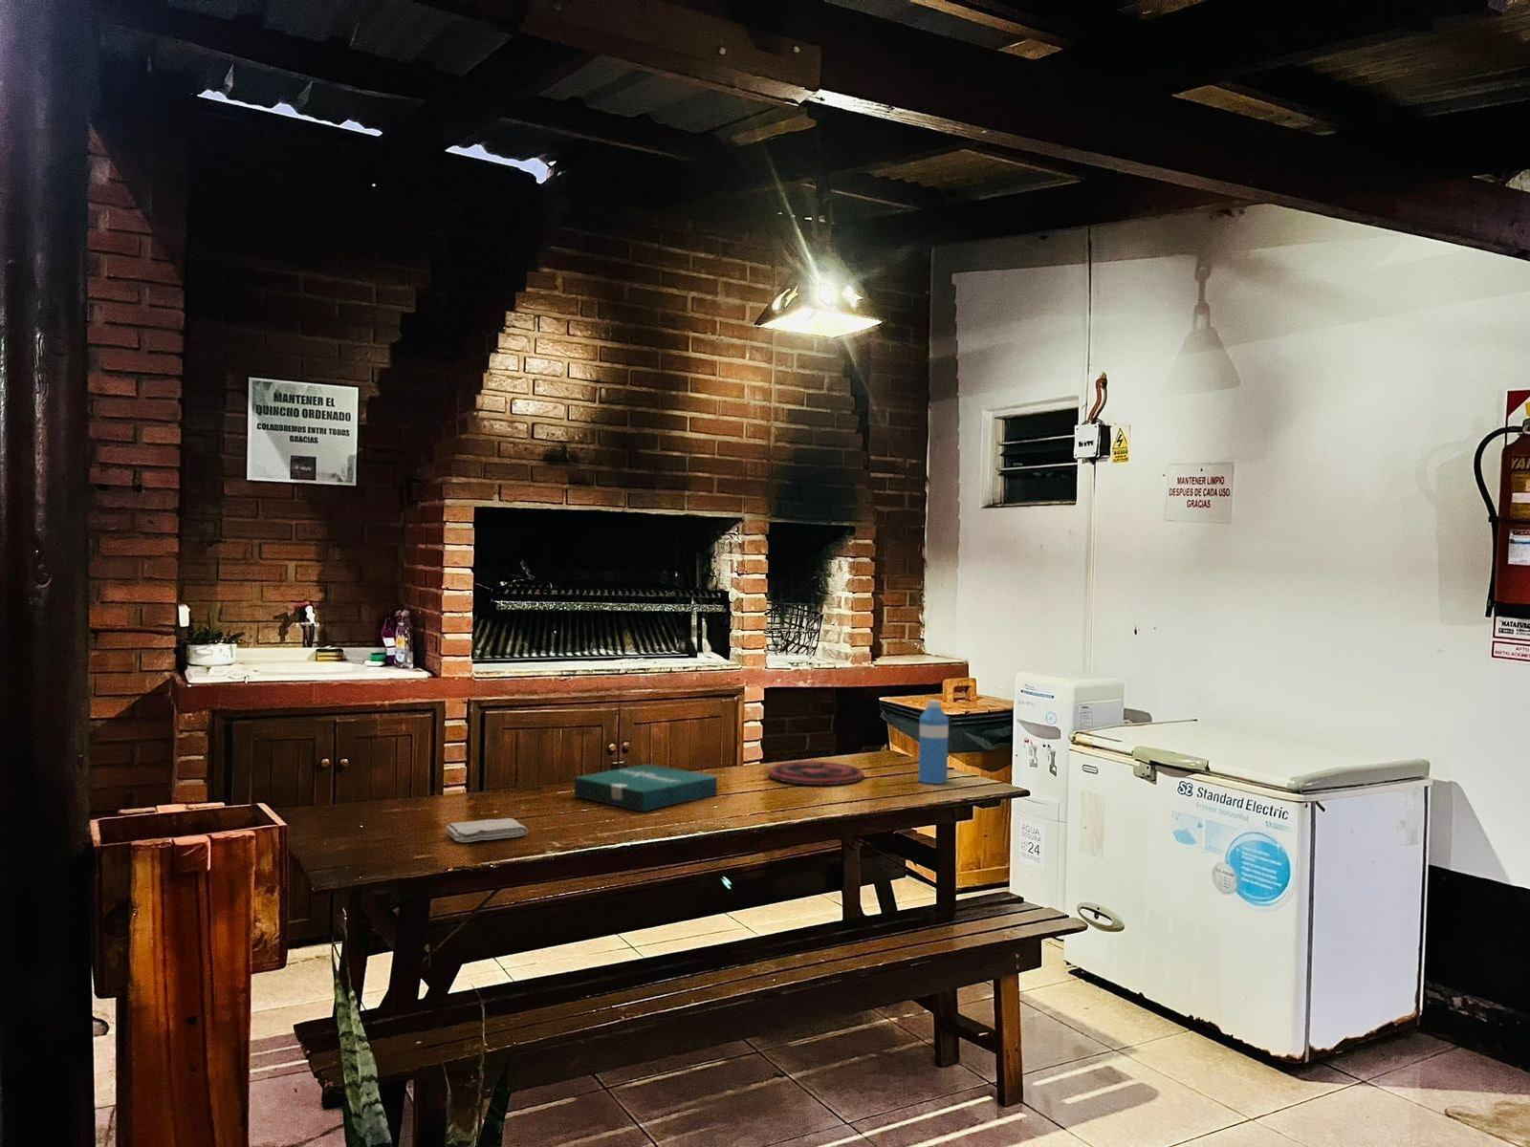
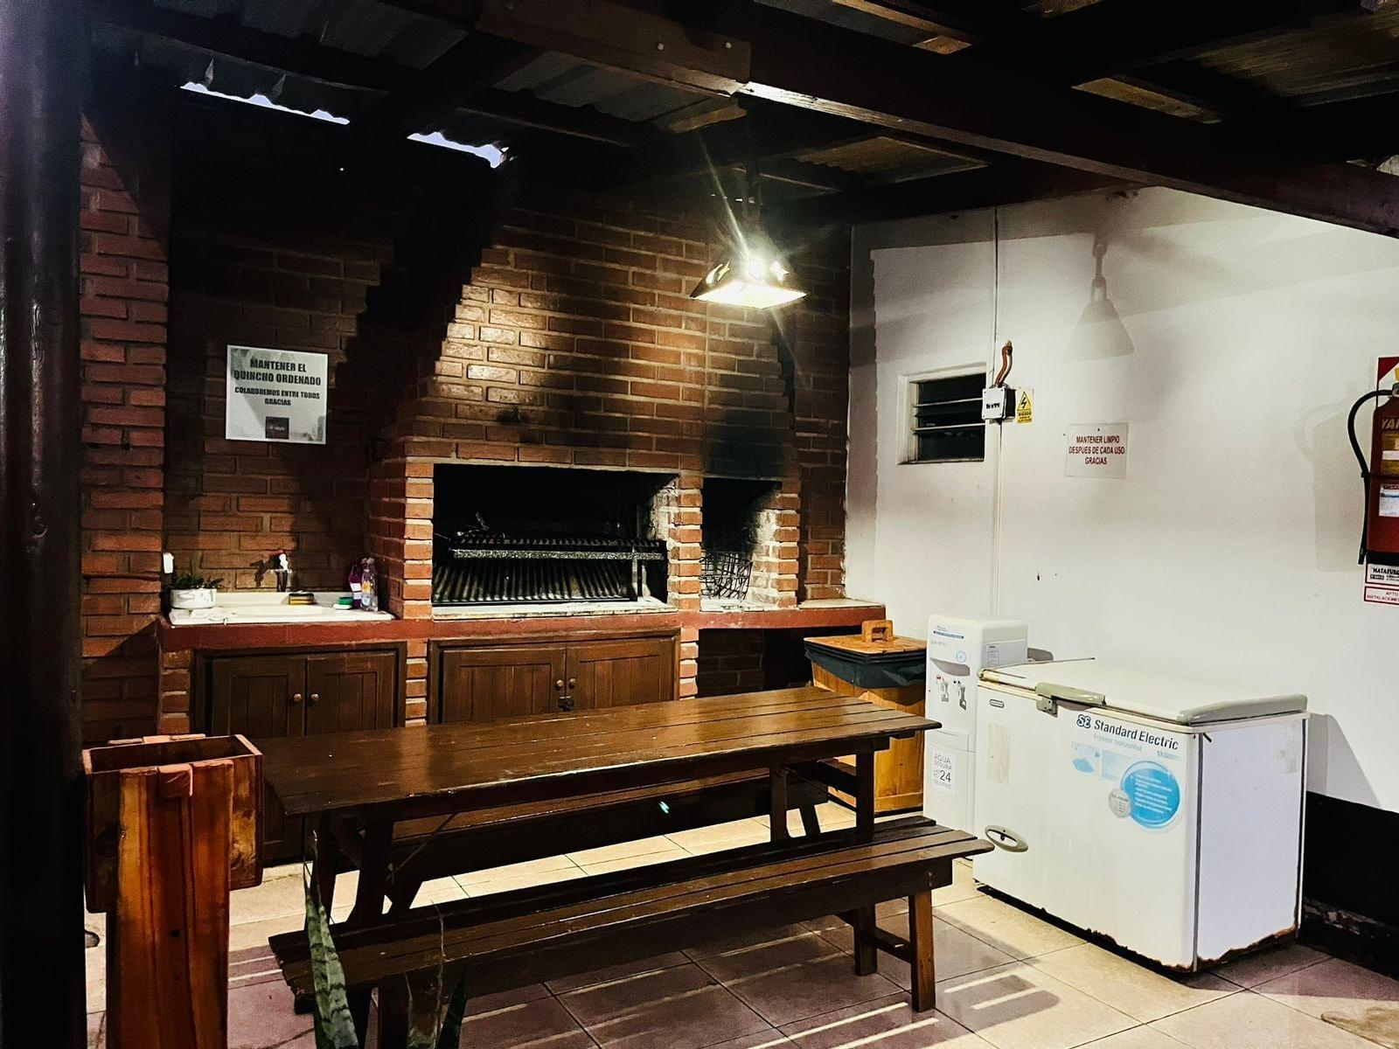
- plate [767,760,865,786]
- pizza box [572,763,718,812]
- washcloth [446,817,529,843]
- water bottle [918,699,949,784]
